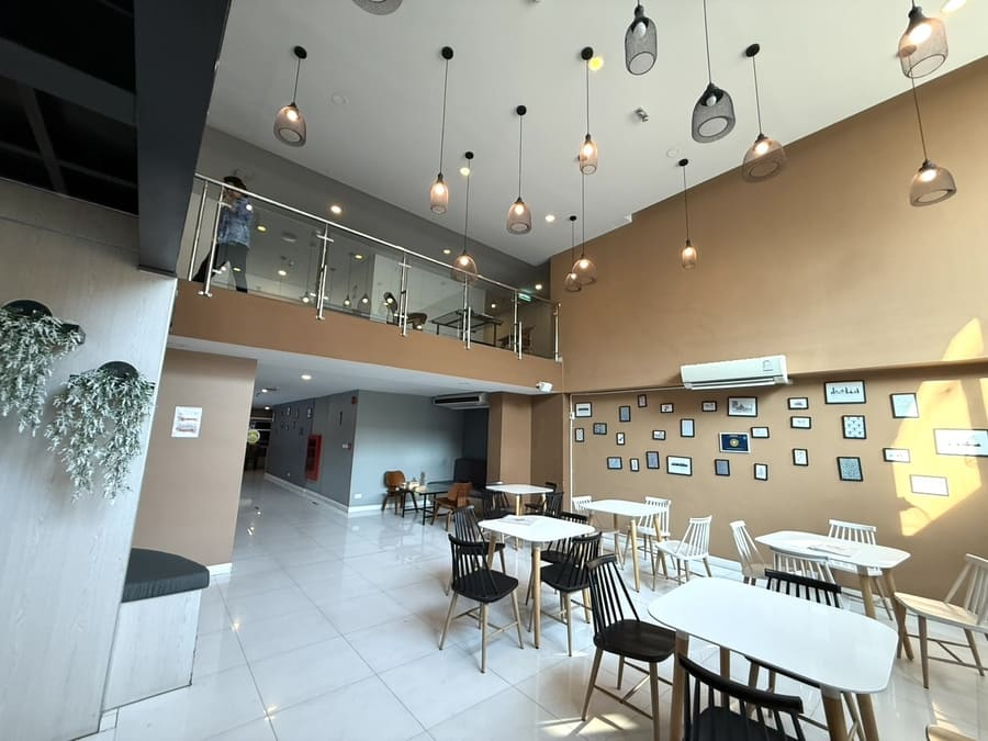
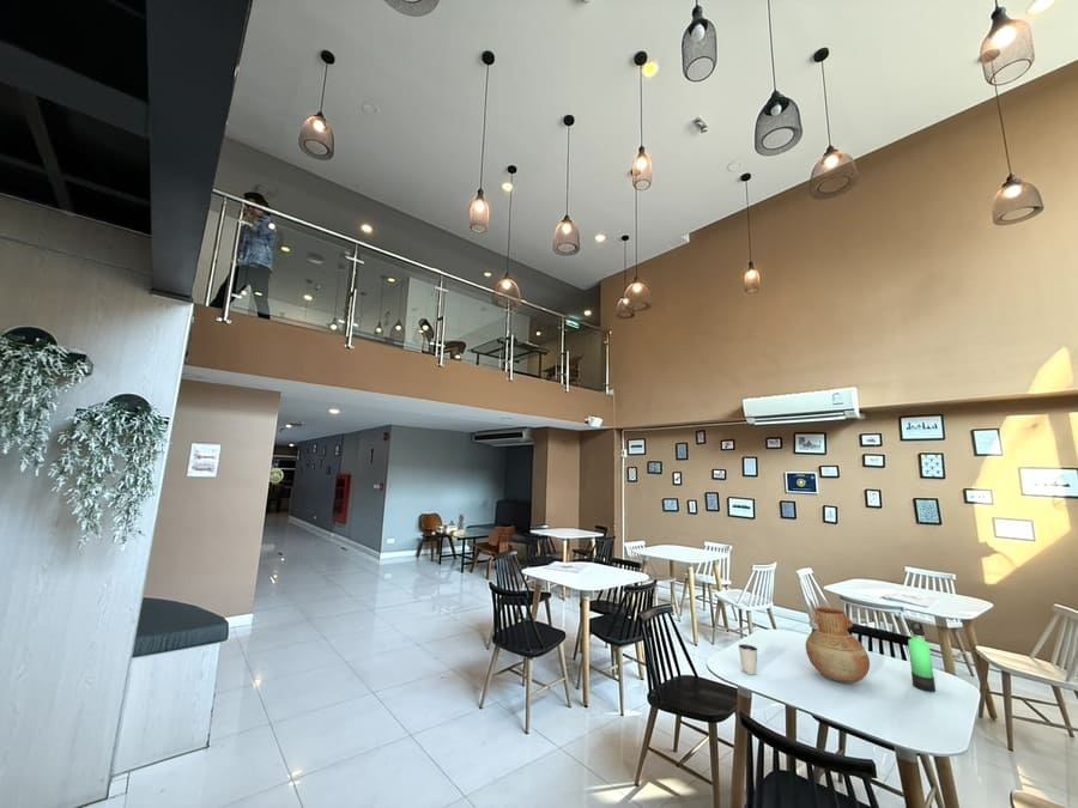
+ thermos bottle [907,620,937,693]
+ vase [805,607,871,685]
+ dixie cup [737,643,759,675]
